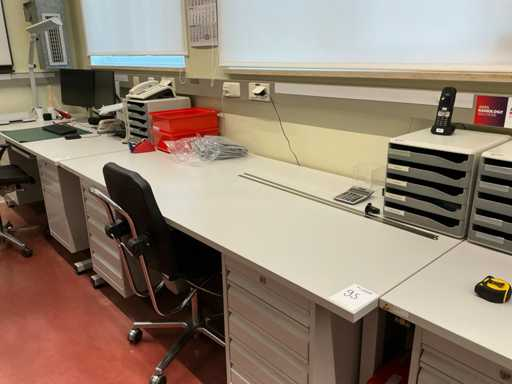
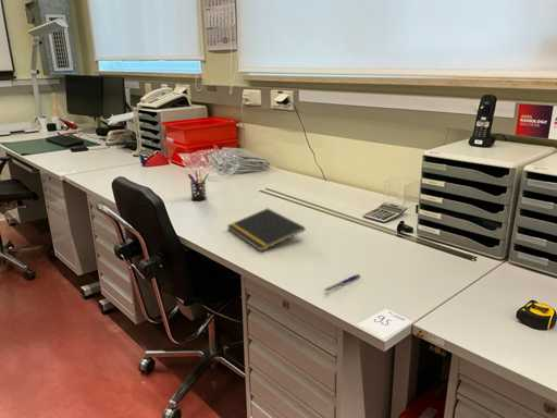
+ notepad [226,208,306,253]
+ pen [323,273,361,293]
+ pen holder [187,169,210,201]
